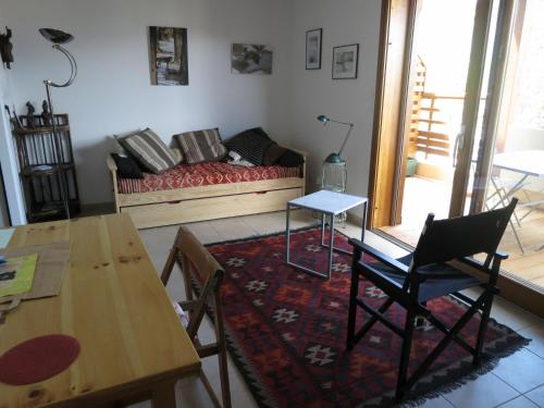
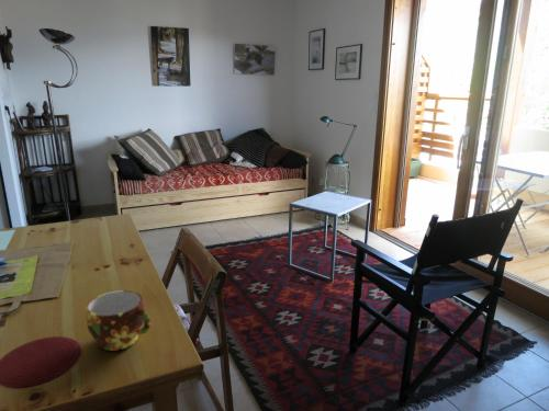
+ cup [86,289,152,352]
